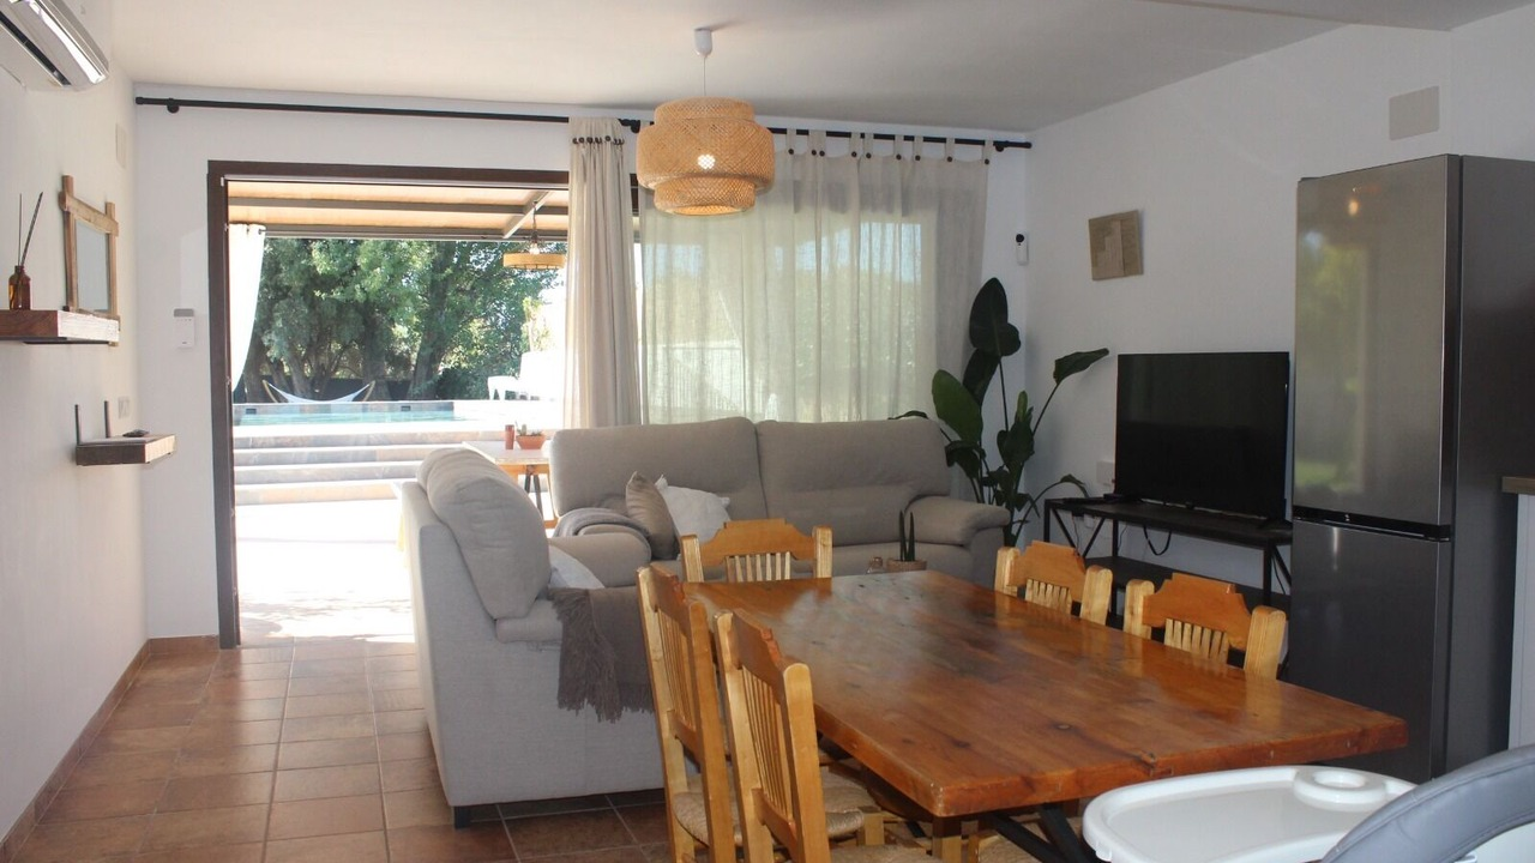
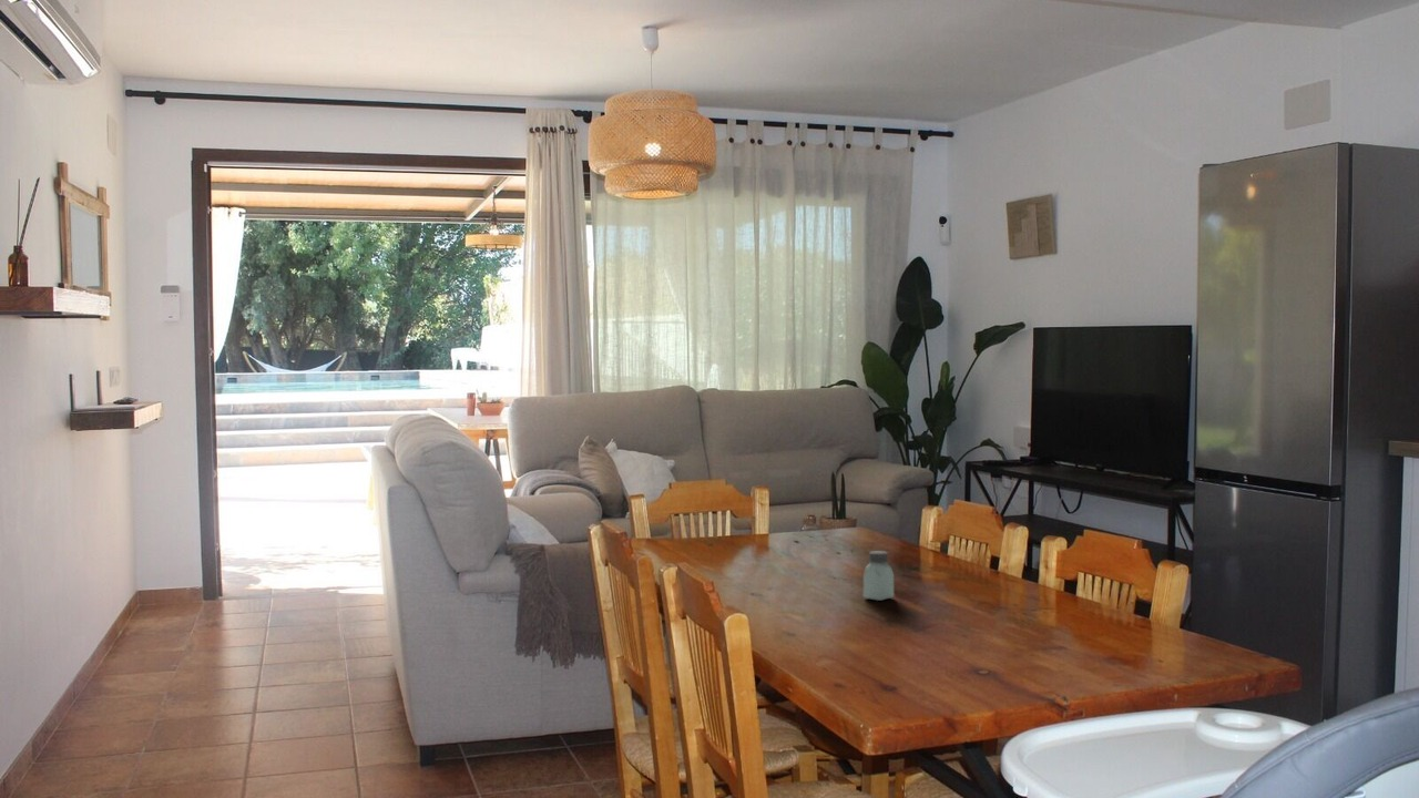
+ saltshaker [862,550,895,602]
